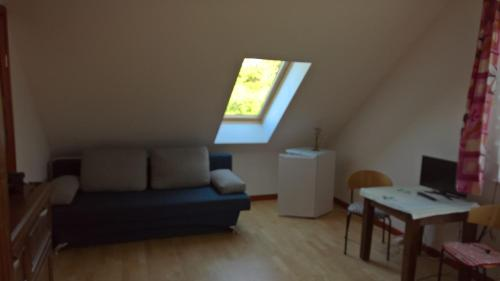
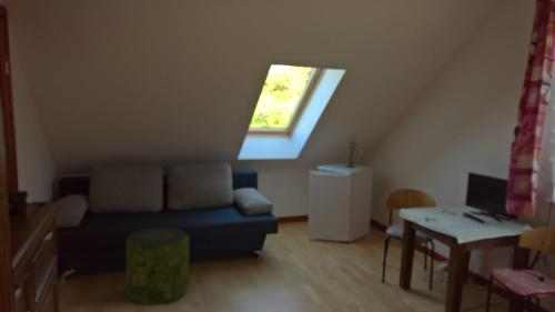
+ pouf [125,227,190,306]
